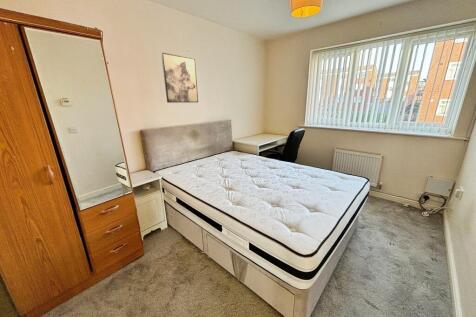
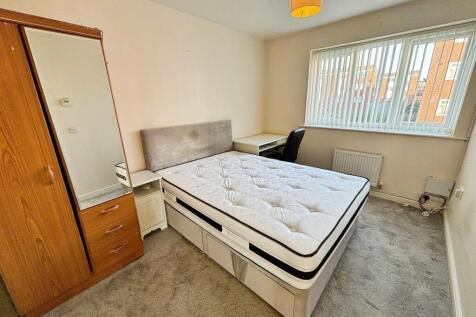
- wall art [160,52,199,104]
